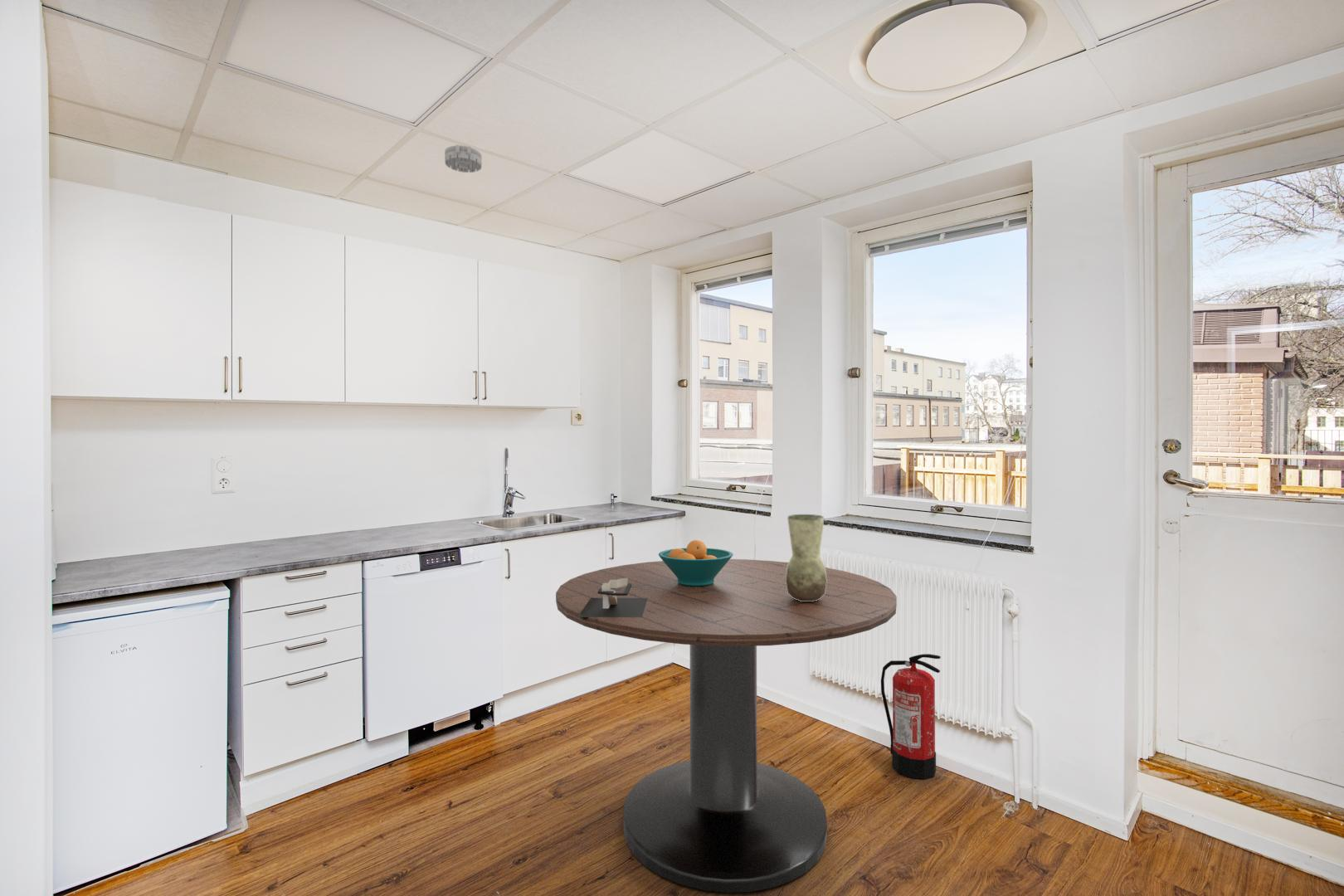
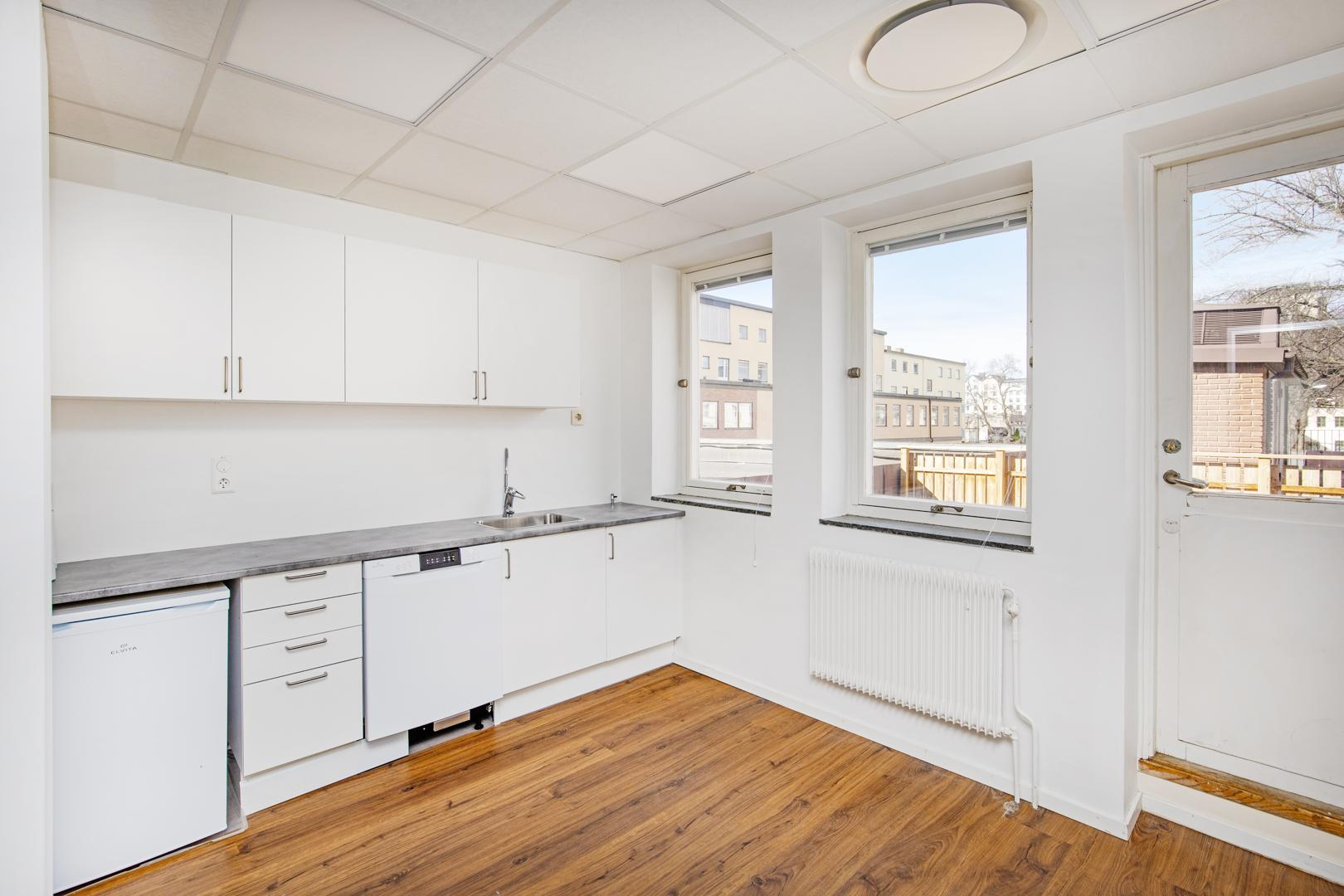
- smoke detector [444,144,483,173]
- vase [786,514,827,601]
- fire extinguisher [880,653,942,780]
- dining table [555,558,898,894]
- napkin holder [578,578,648,617]
- fruit bowl [658,539,734,587]
